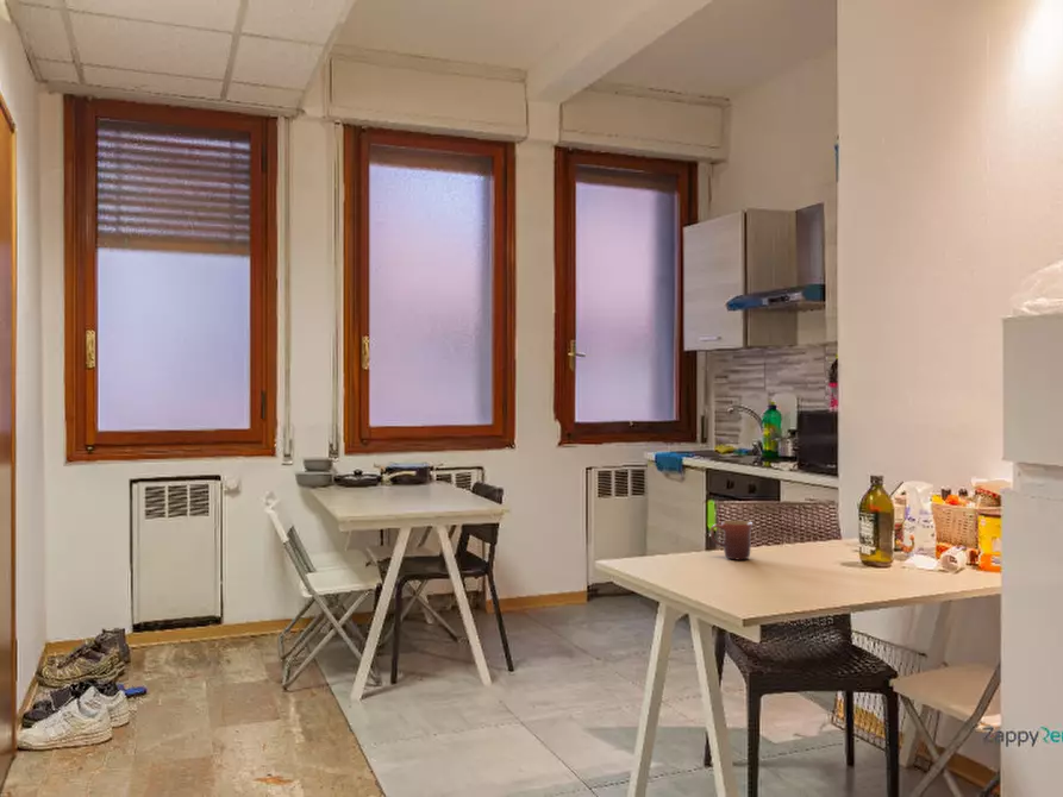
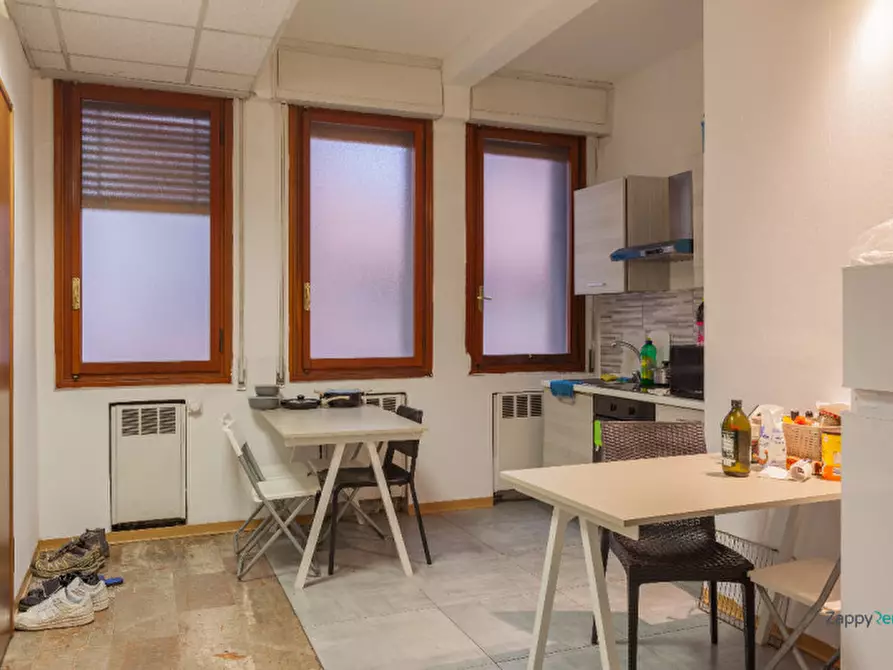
- mug [709,519,754,561]
